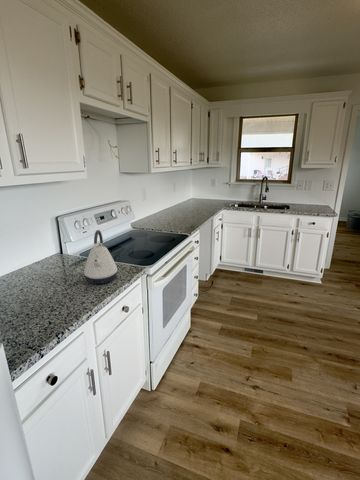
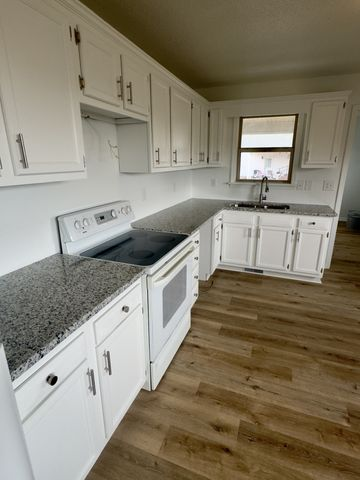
- kettle [83,229,118,285]
